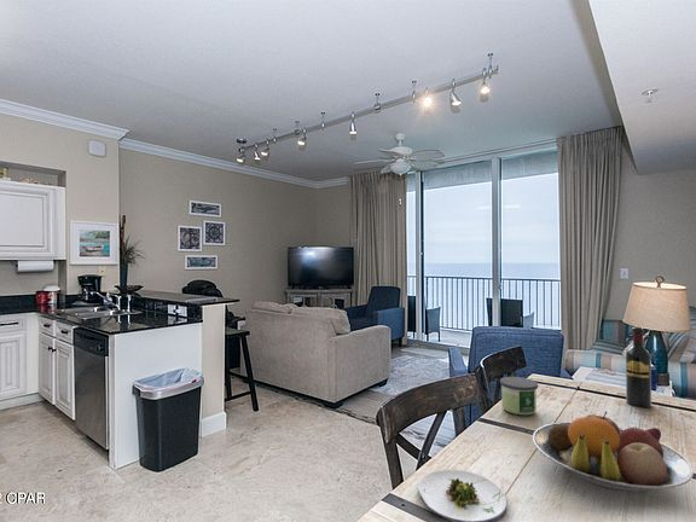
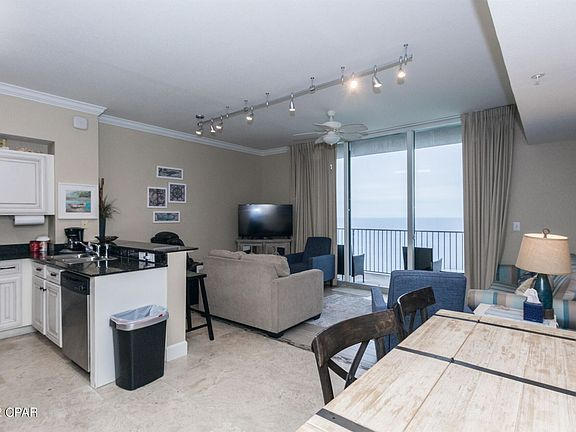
- wine bottle [625,325,652,408]
- fruit bowl [532,411,695,492]
- candle [499,376,539,416]
- salad plate [416,469,509,522]
